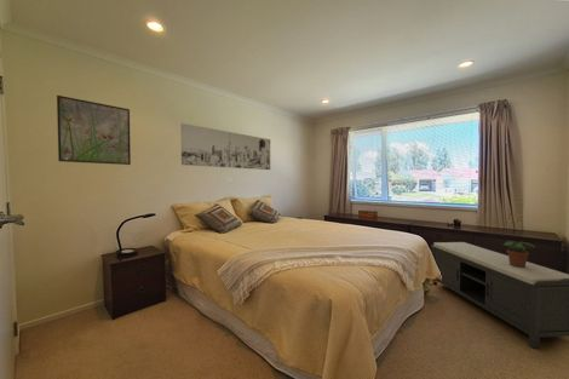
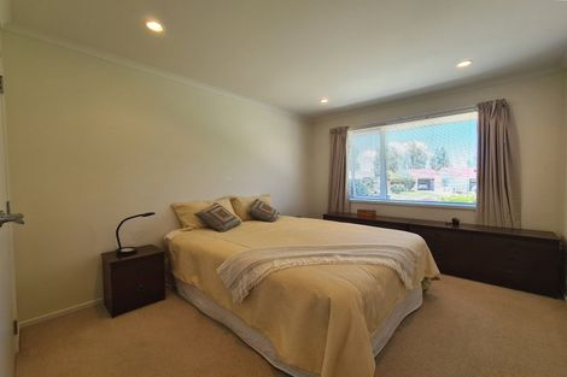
- bench [430,241,569,349]
- wall art [179,122,271,171]
- potted plant [502,240,536,268]
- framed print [56,94,132,166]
